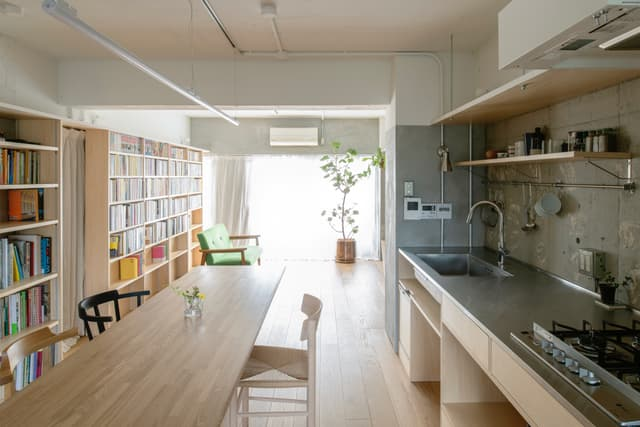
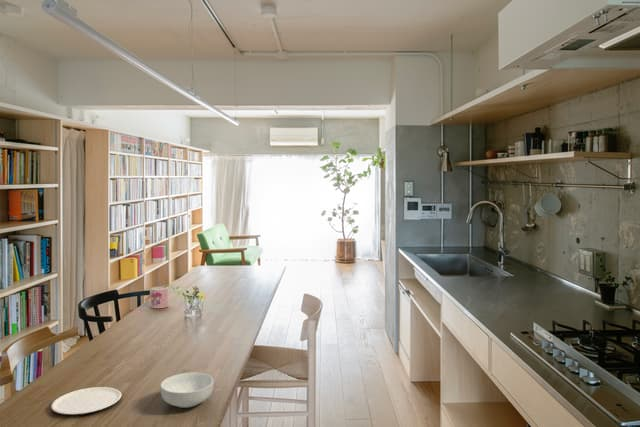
+ cereal bowl [159,371,214,409]
+ mug [150,286,169,309]
+ plate [50,386,123,416]
